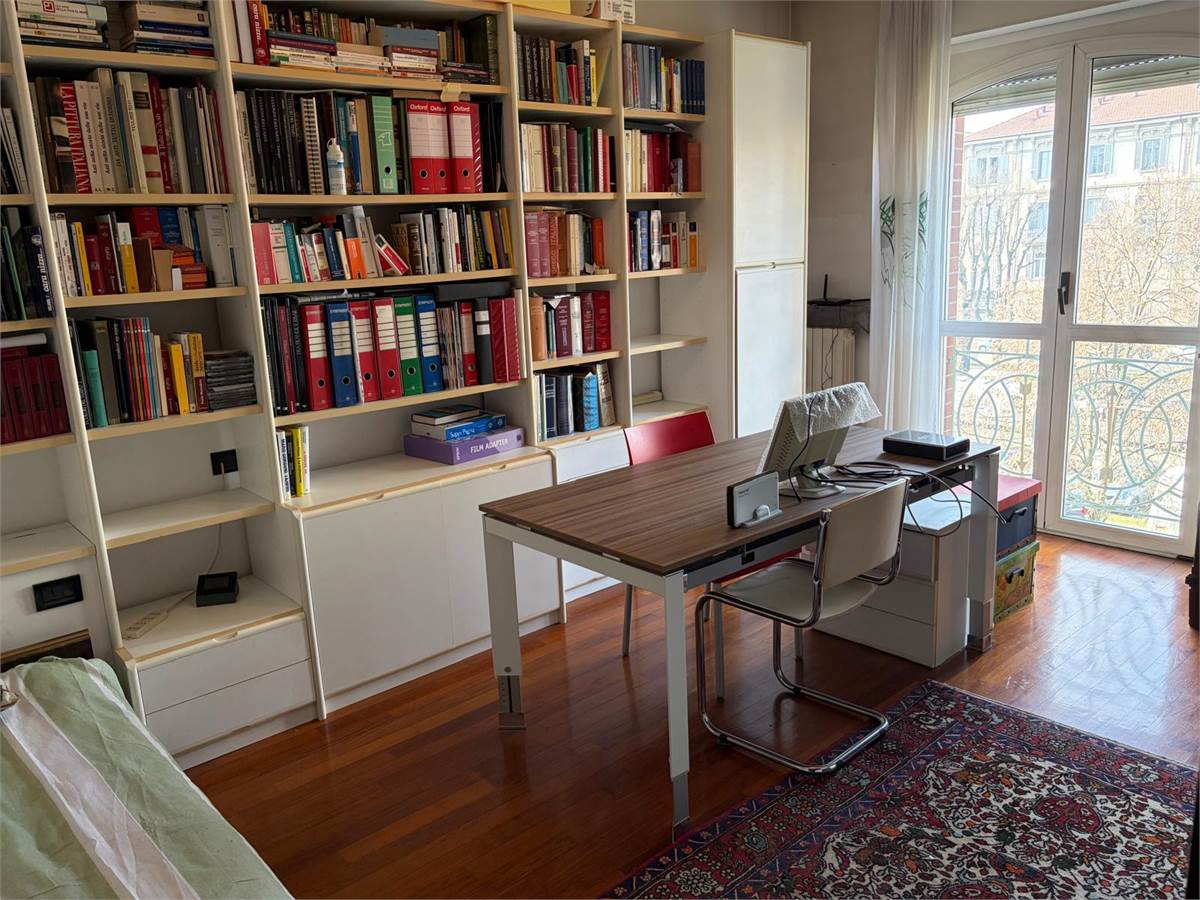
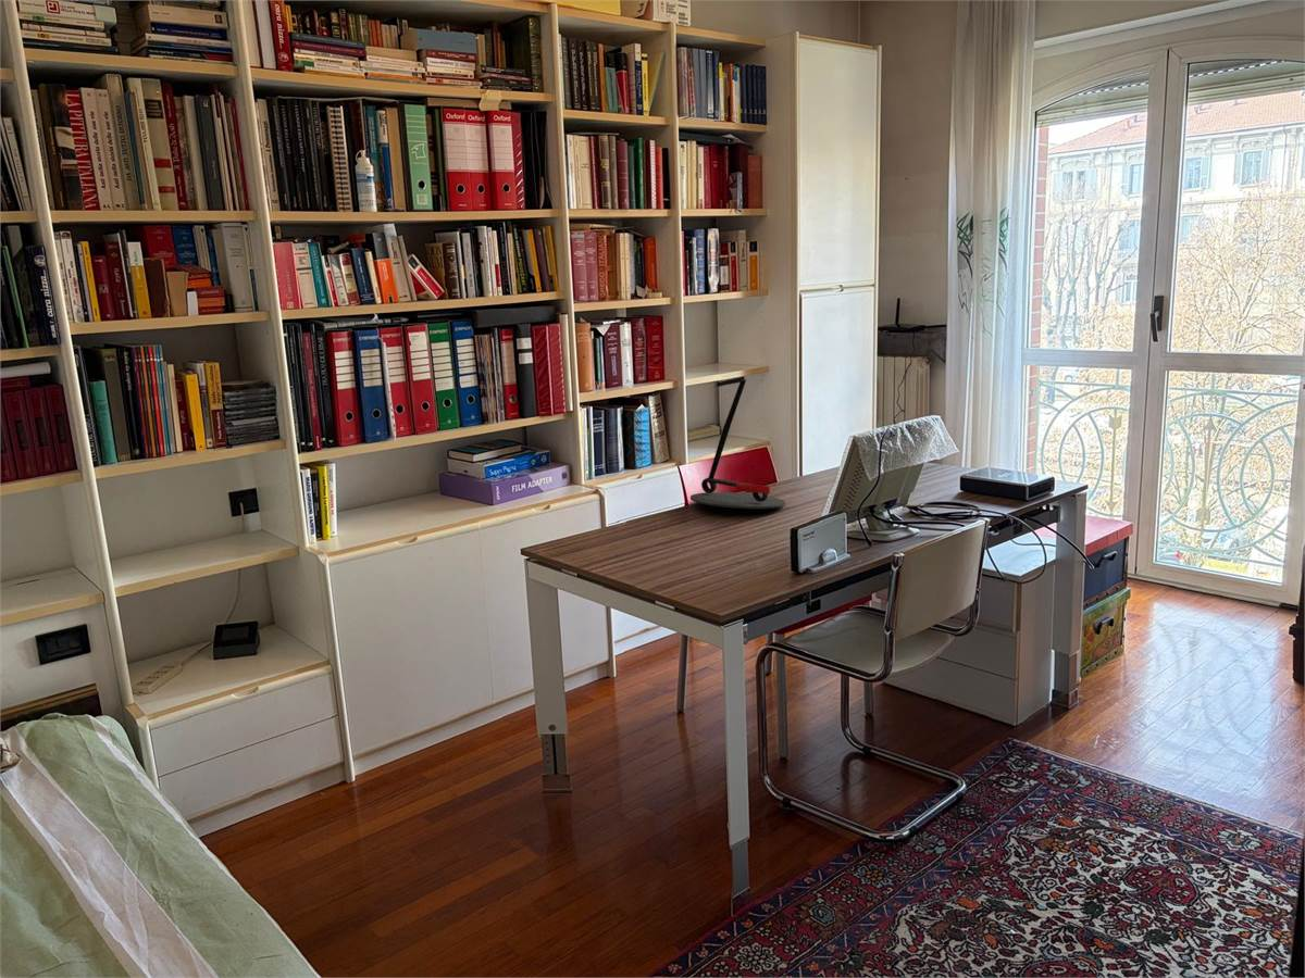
+ desk lamp [689,375,786,510]
